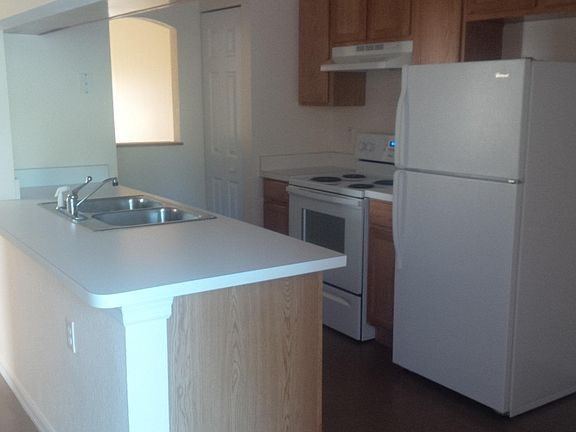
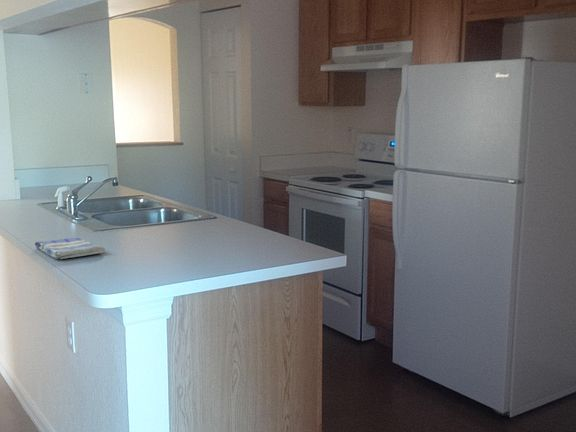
+ dish towel [34,237,106,260]
